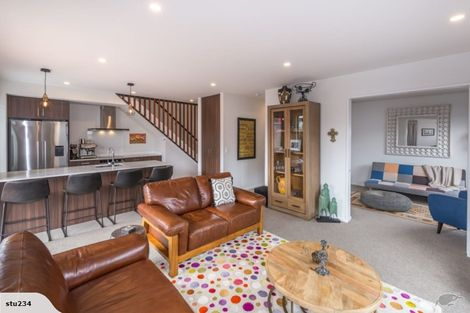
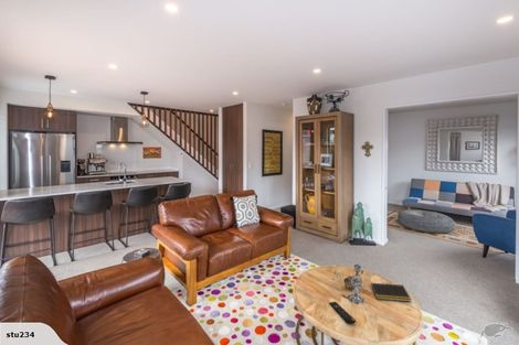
+ remote control [328,301,357,325]
+ notepad [370,282,413,303]
